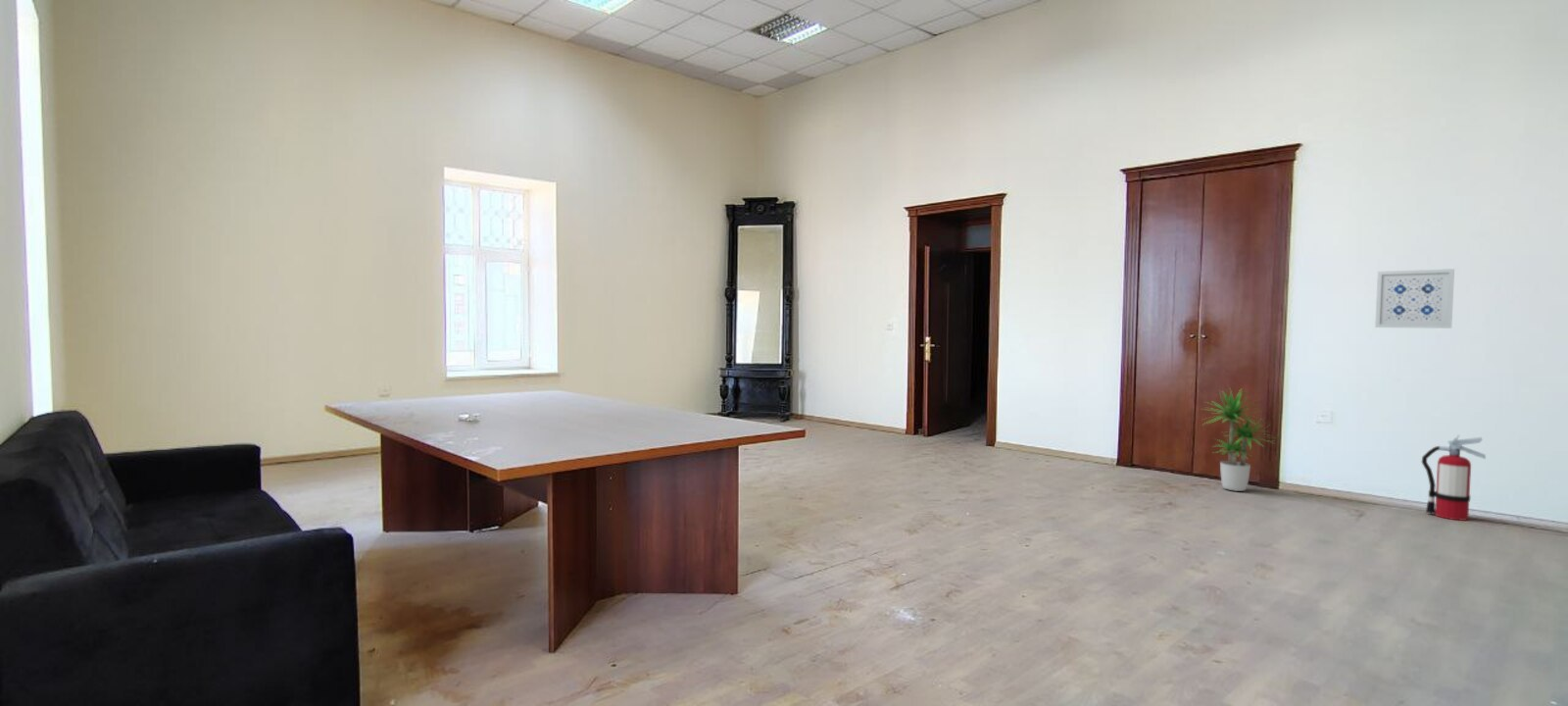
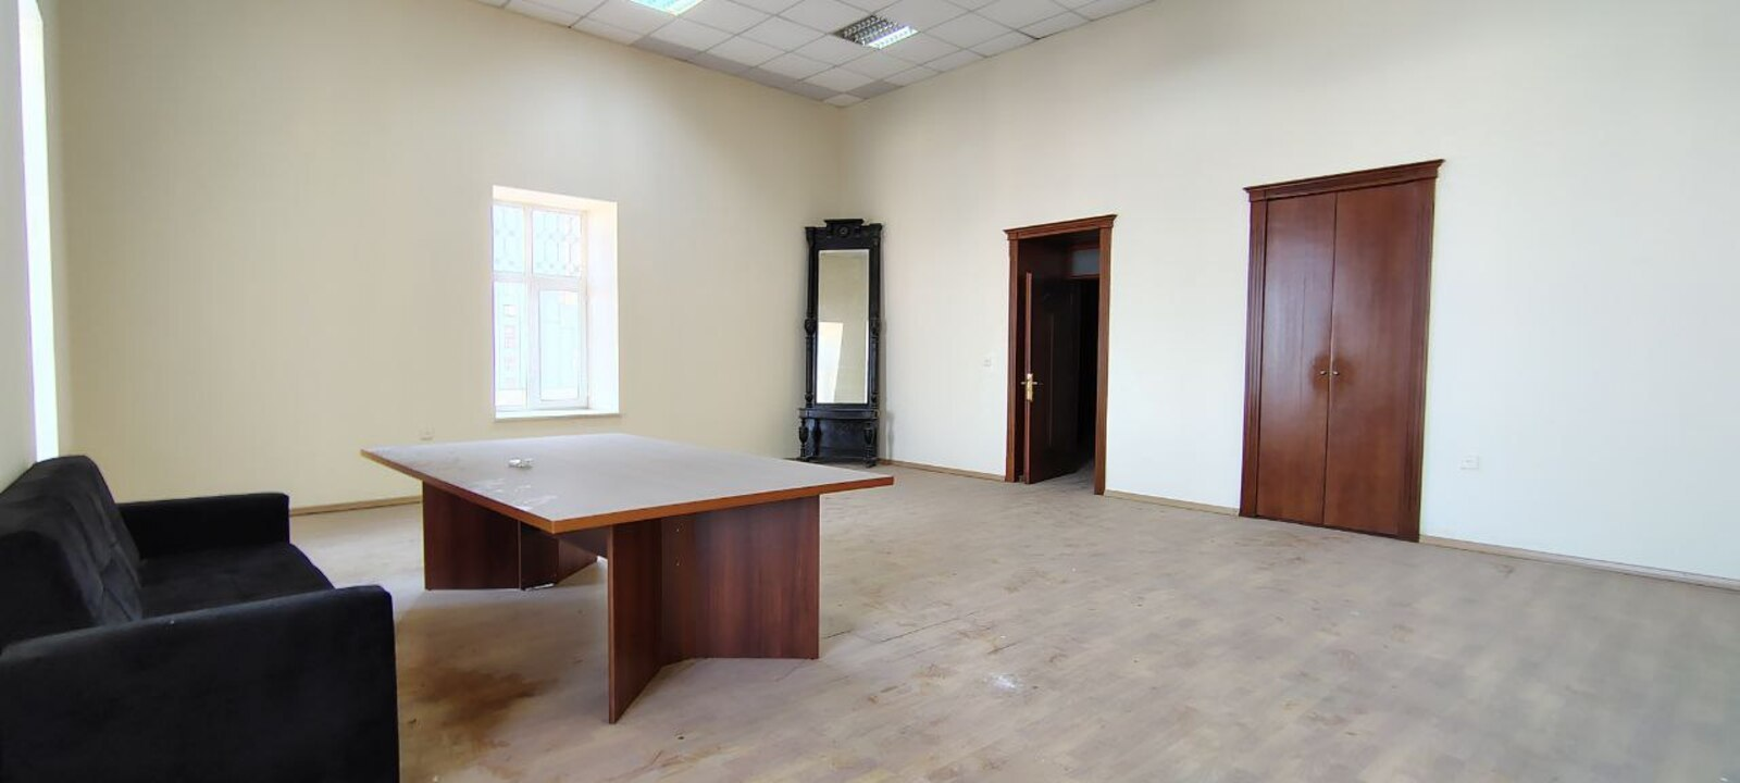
- potted plant [1201,388,1276,492]
- wall art [1374,268,1455,329]
- fire extinguisher [1421,433,1487,522]
